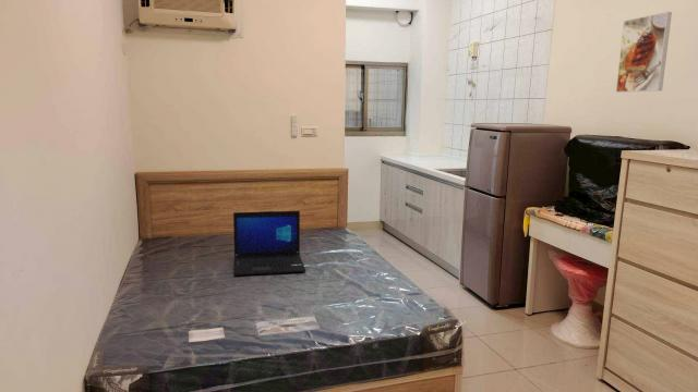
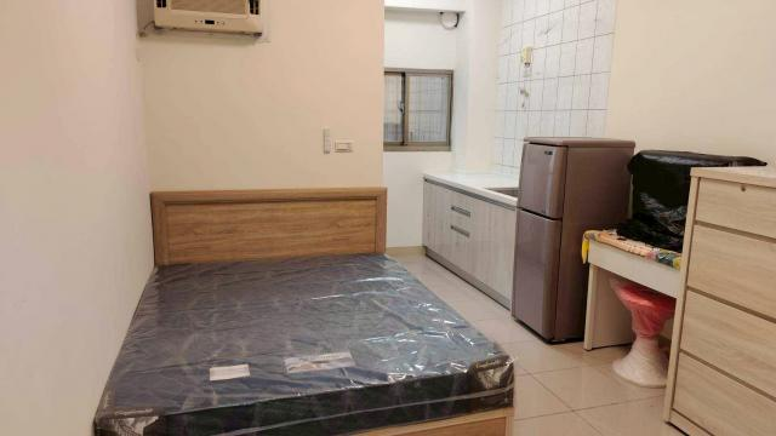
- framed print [615,11,673,94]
- laptop [232,210,306,277]
